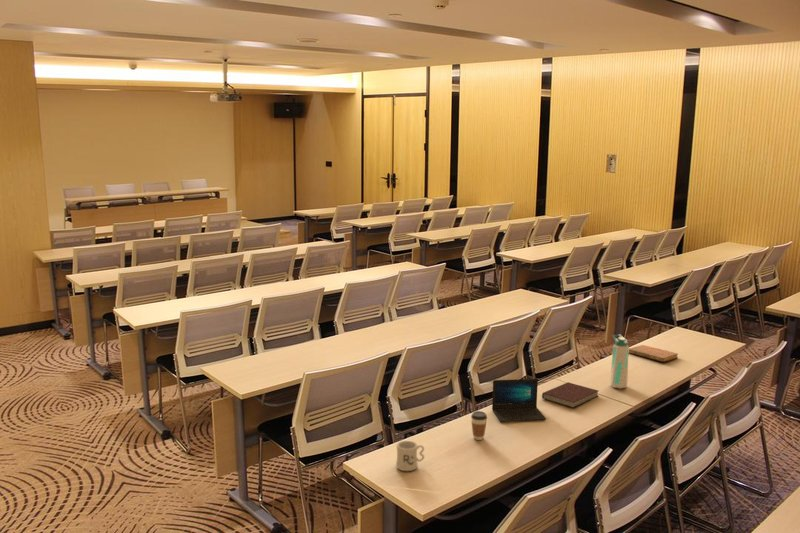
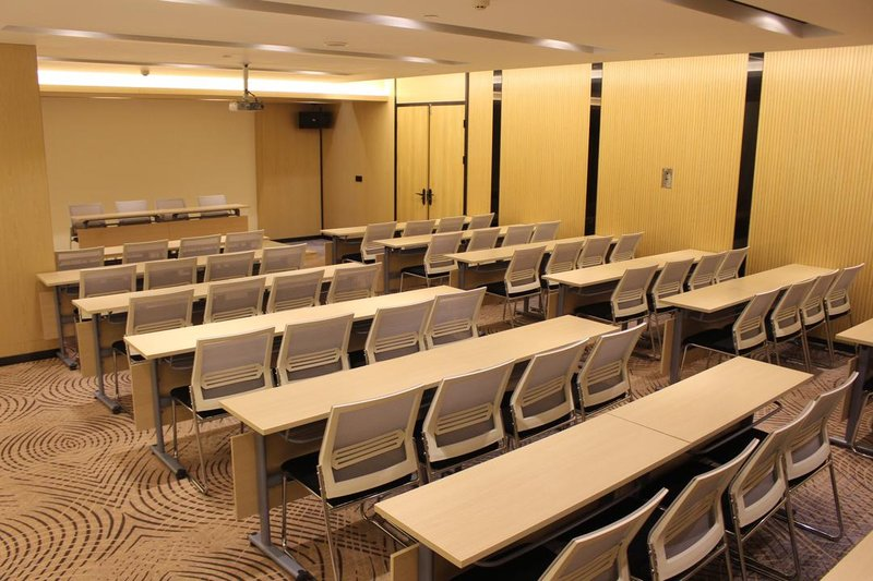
- notebook [629,344,679,363]
- water bottle [609,334,630,390]
- mug [395,440,425,472]
- laptop [491,378,547,422]
- notebook [541,381,599,409]
- coffee cup [470,410,488,441]
